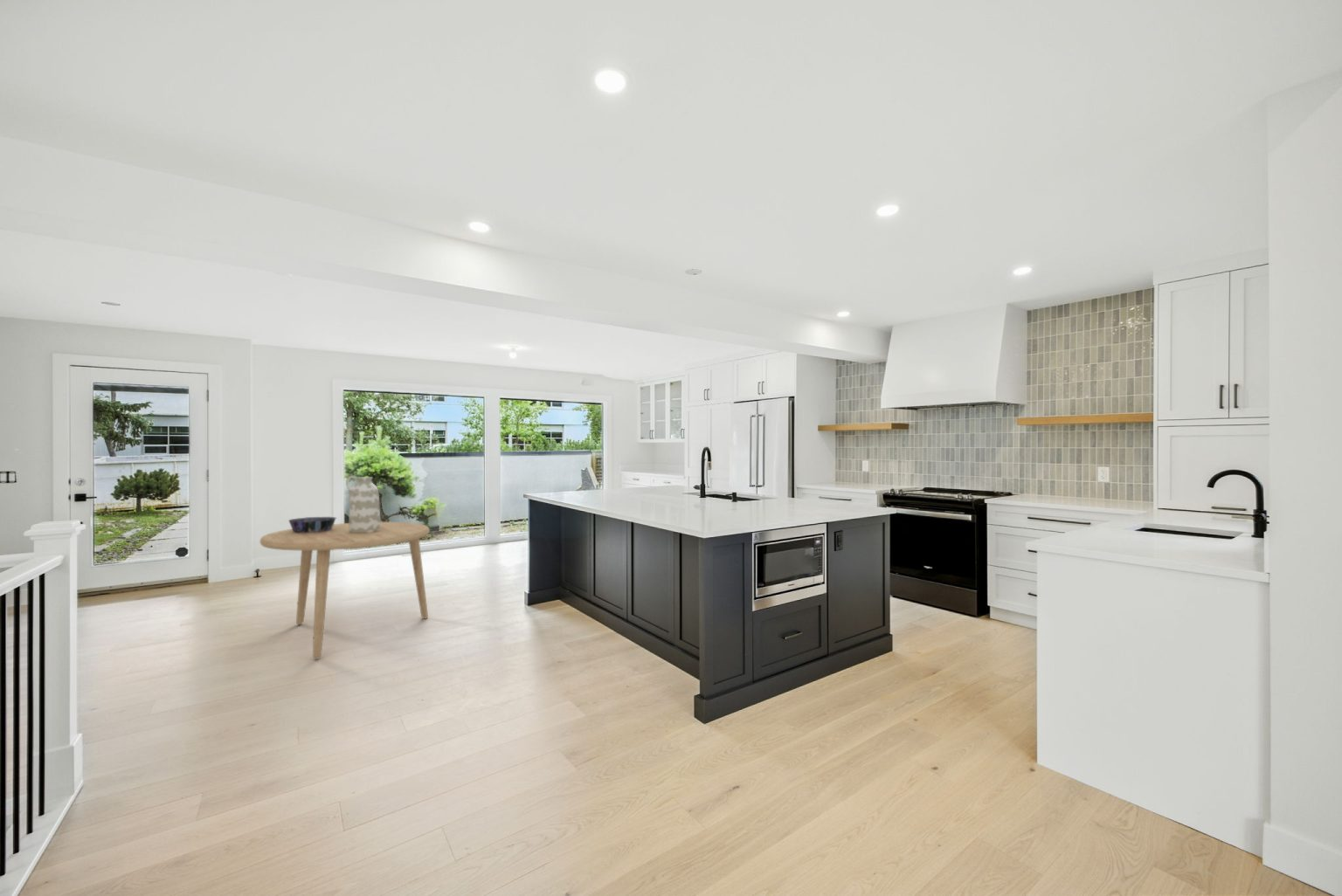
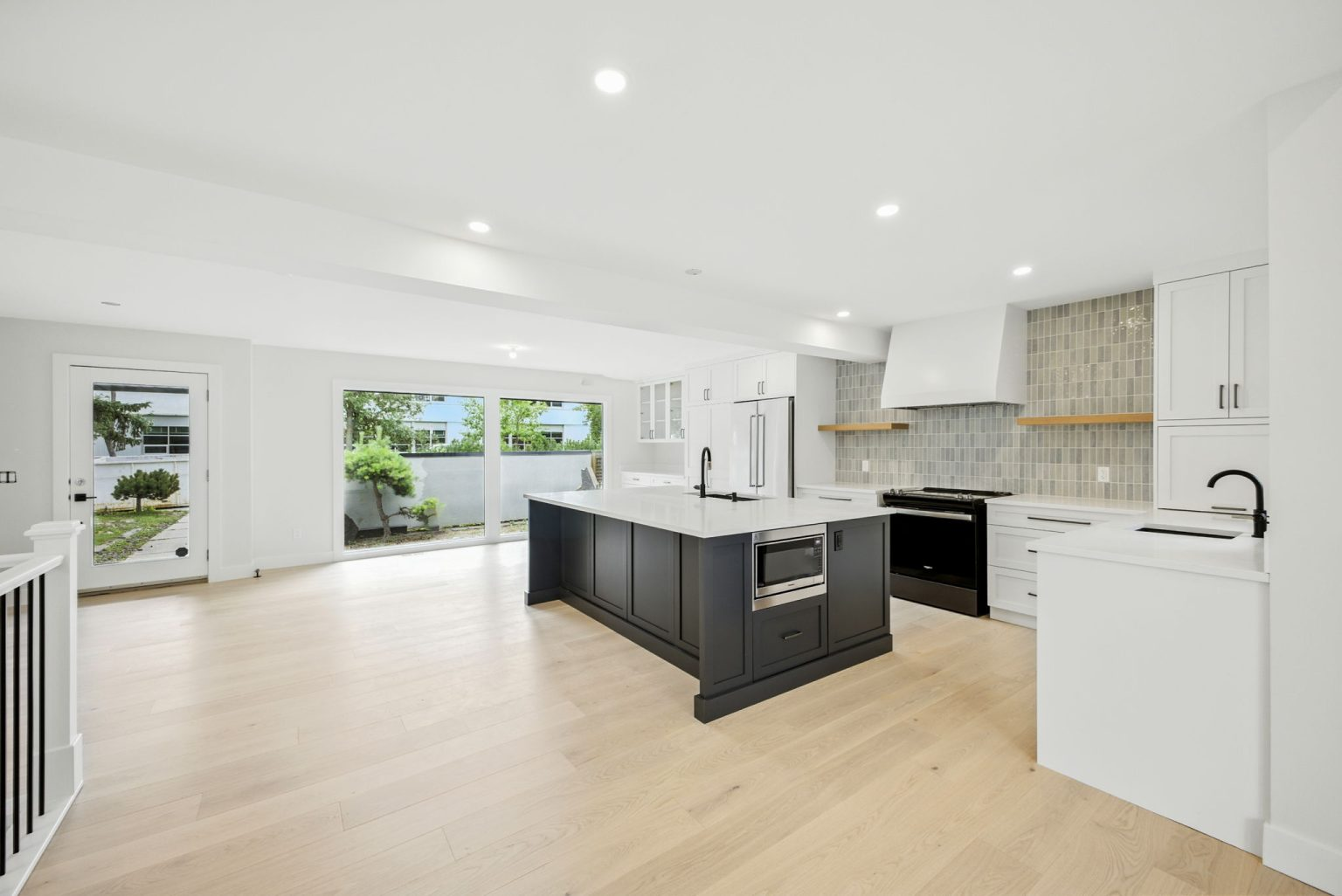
- decorative bowl [287,516,336,533]
- vase [345,474,381,534]
- dining table [259,521,431,660]
